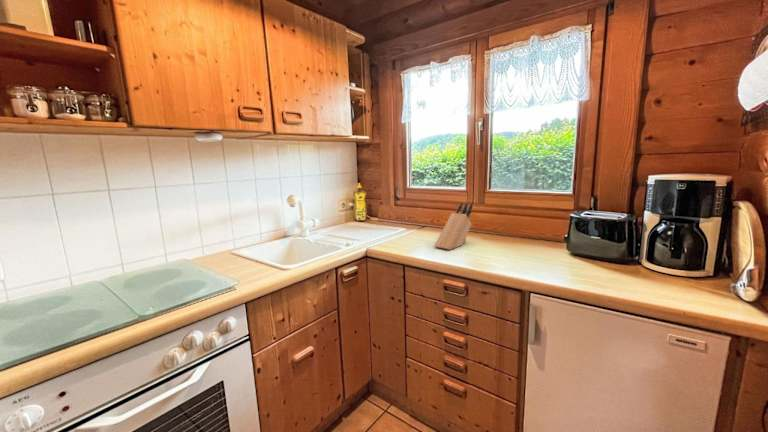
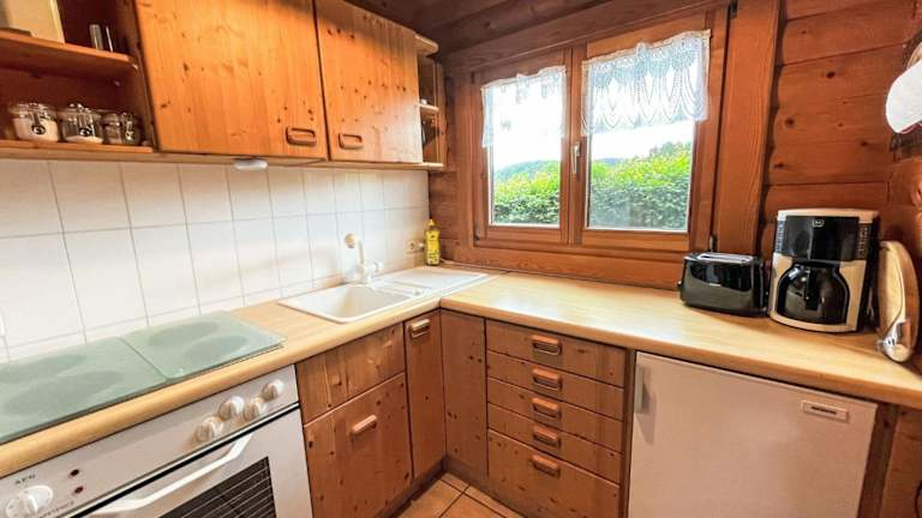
- knife block [433,201,474,251]
